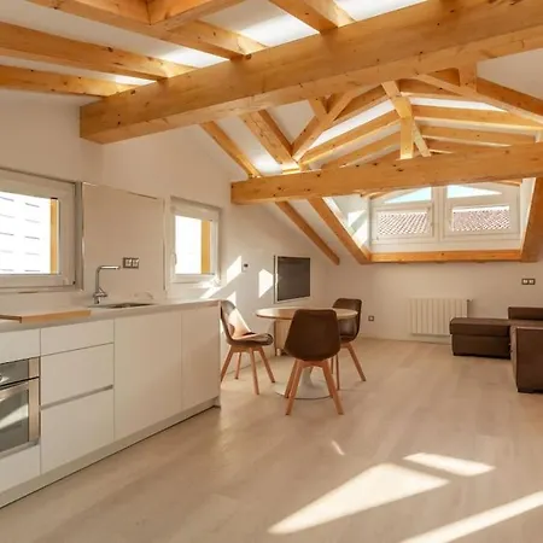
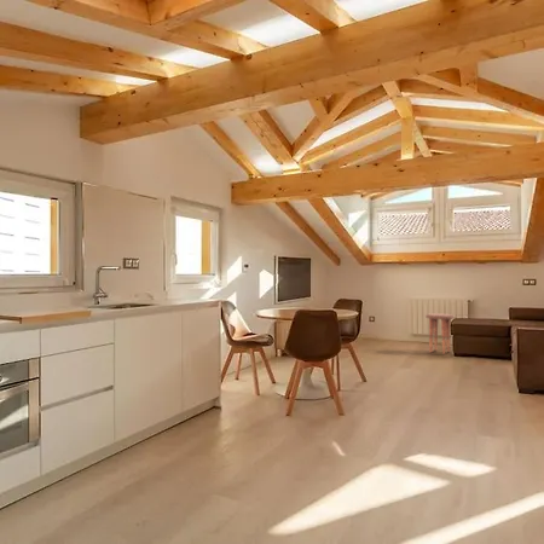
+ side table [424,312,456,355]
